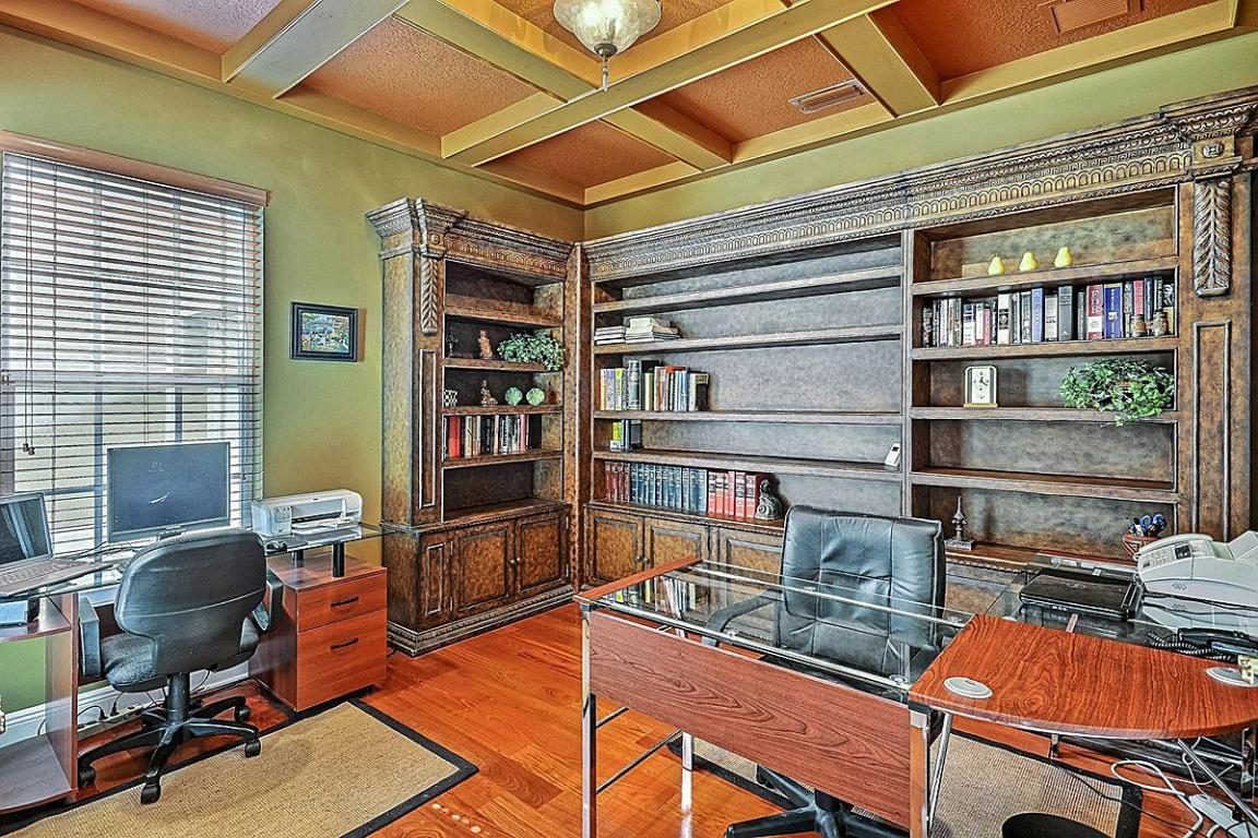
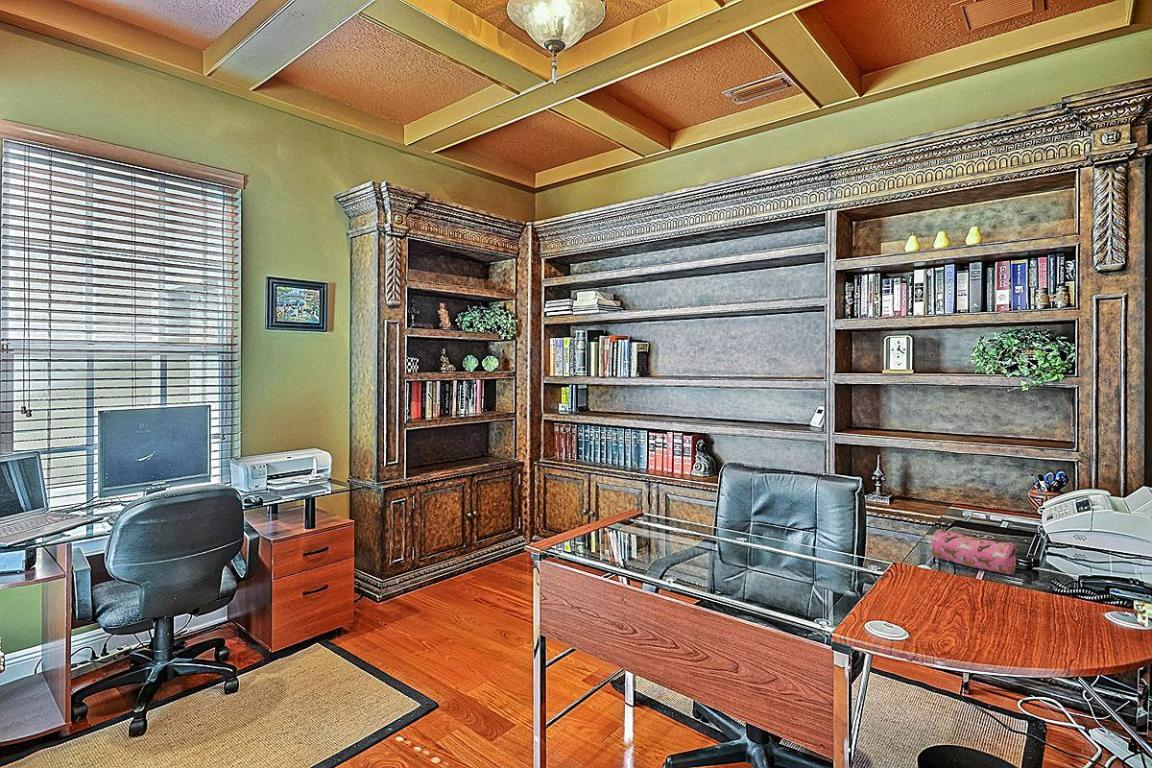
+ pencil case [930,528,1020,575]
